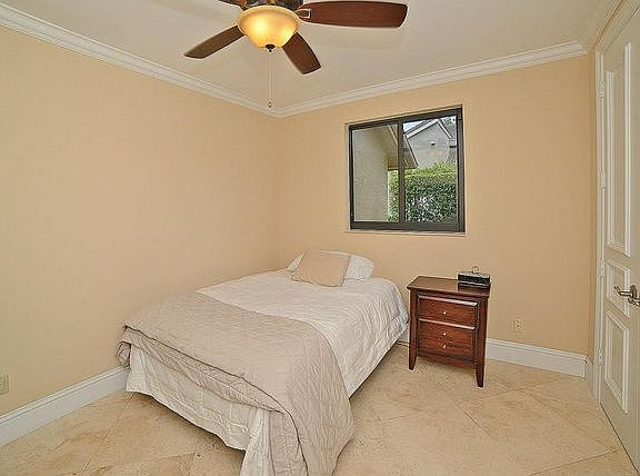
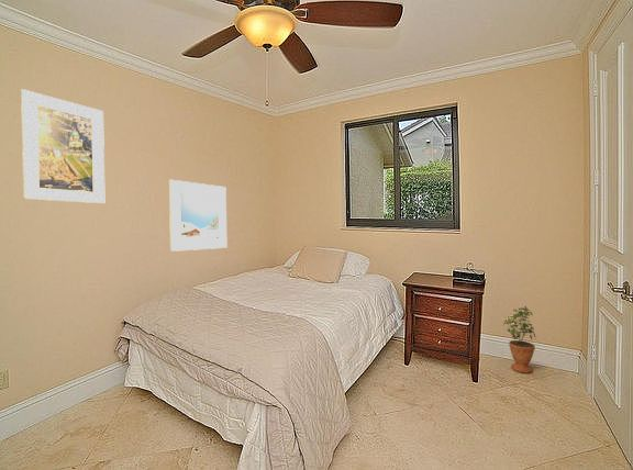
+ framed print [168,179,227,253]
+ potted plant [502,305,536,374]
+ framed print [20,88,106,204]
